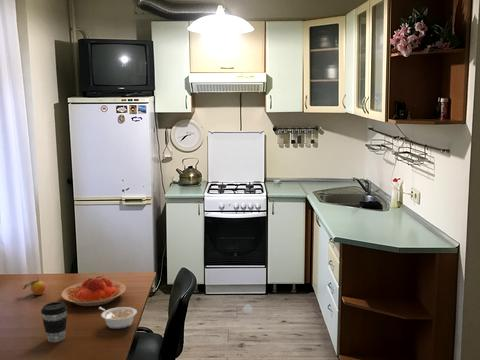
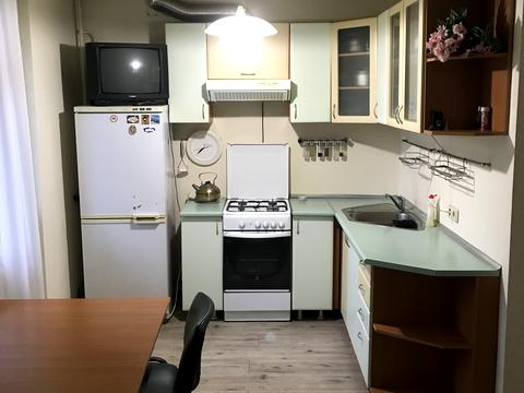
- plate [60,275,127,307]
- legume [98,306,138,330]
- coffee cup [40,301,68,343]
- fruit [22,276,46,296]
